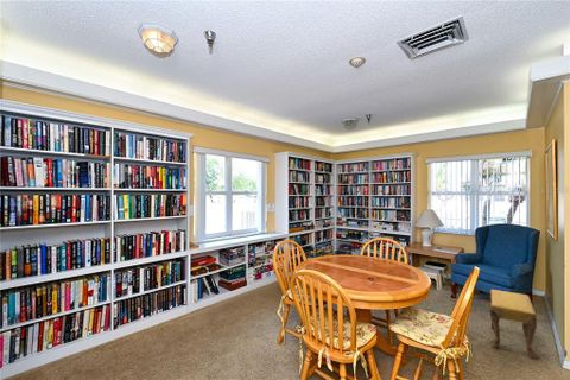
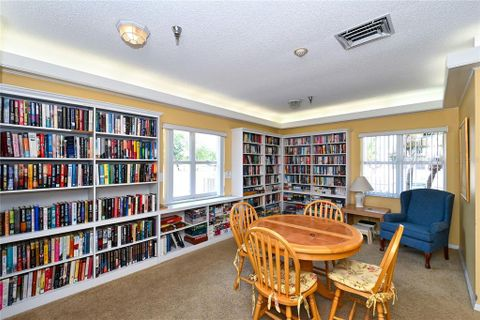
- footstool [489,289,538,360]
